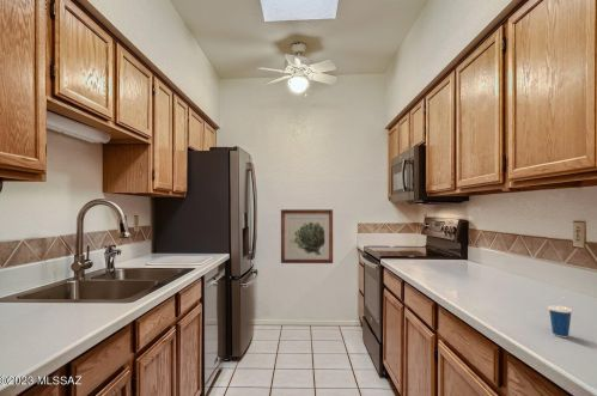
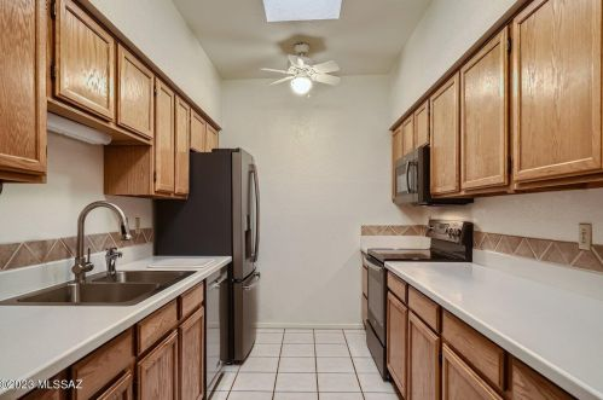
- wall art [280,208,334,264]
- cup [547,293,573,339]
